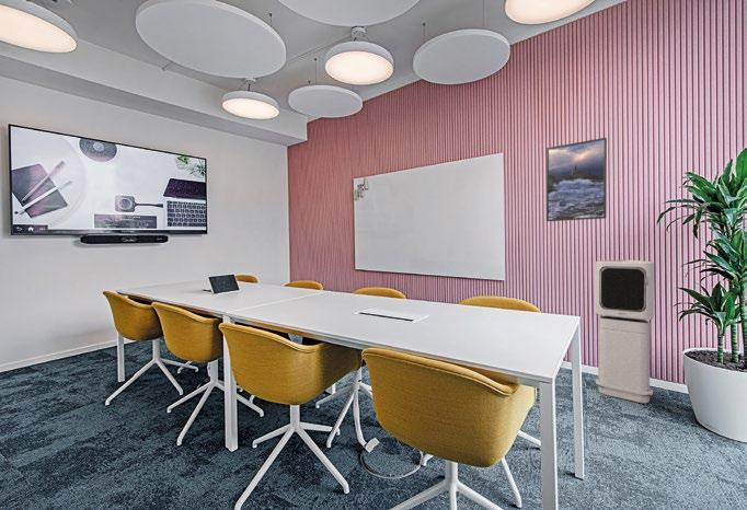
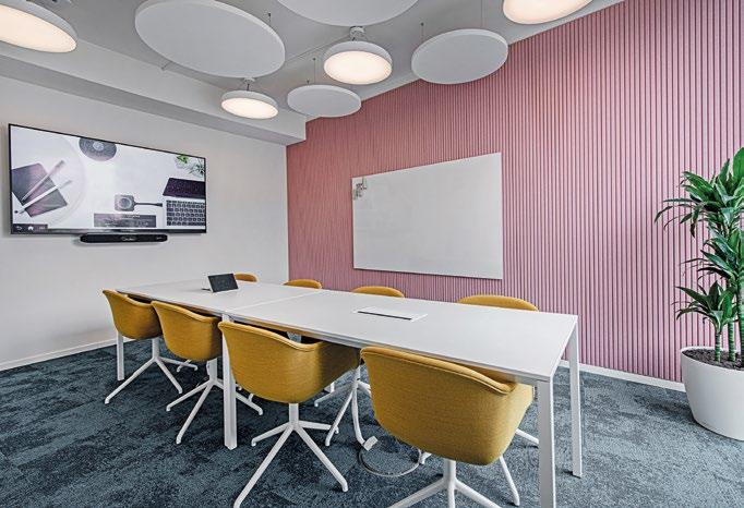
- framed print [545,137,608,222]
- air purifier [595,259,655,404]
